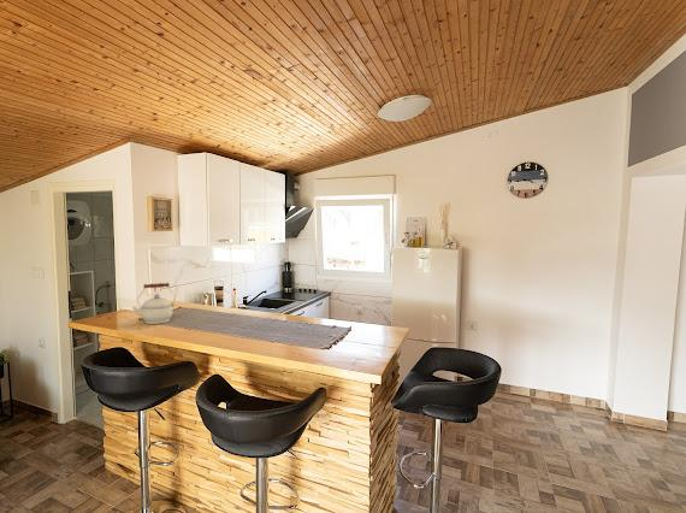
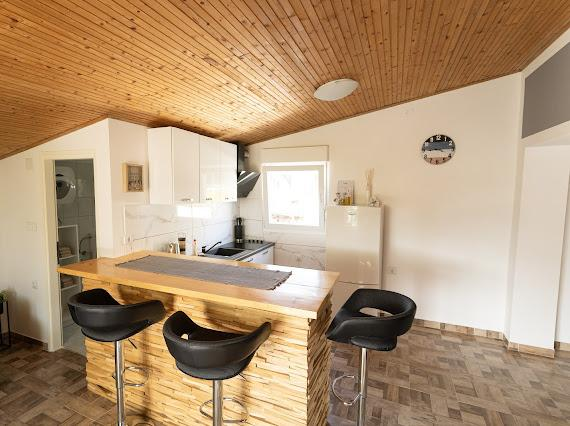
- kettle [131,282,177,325]
